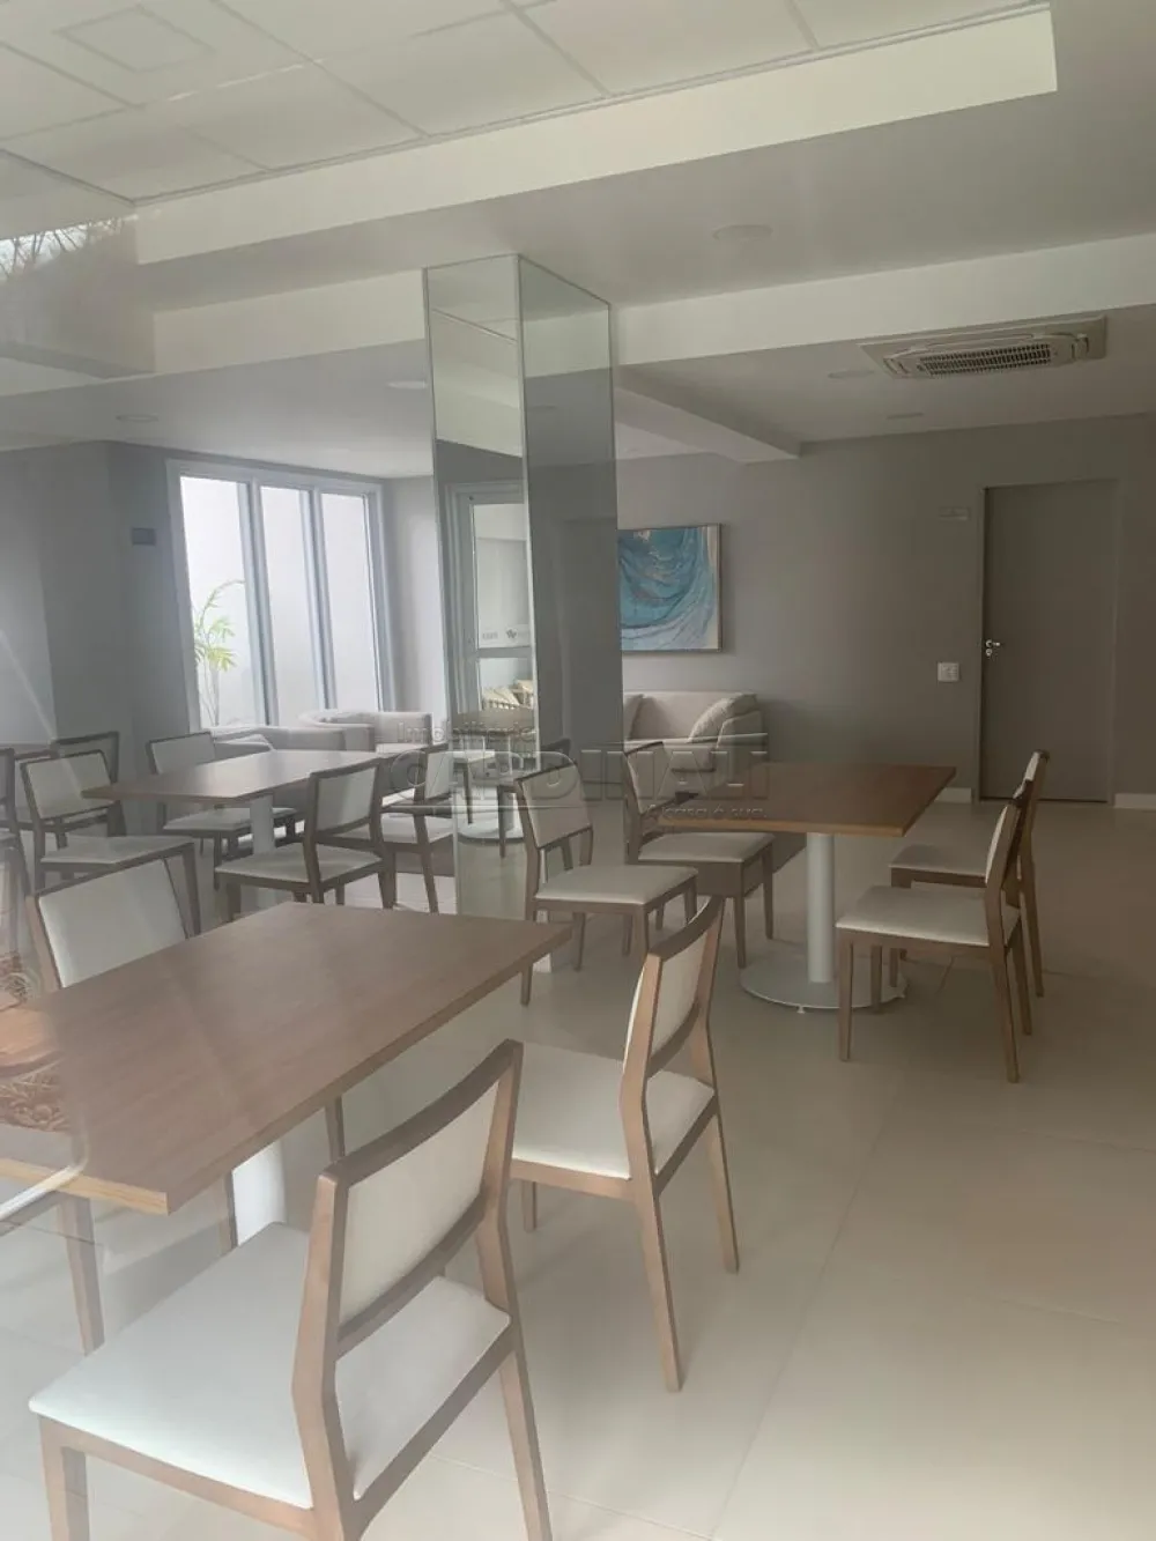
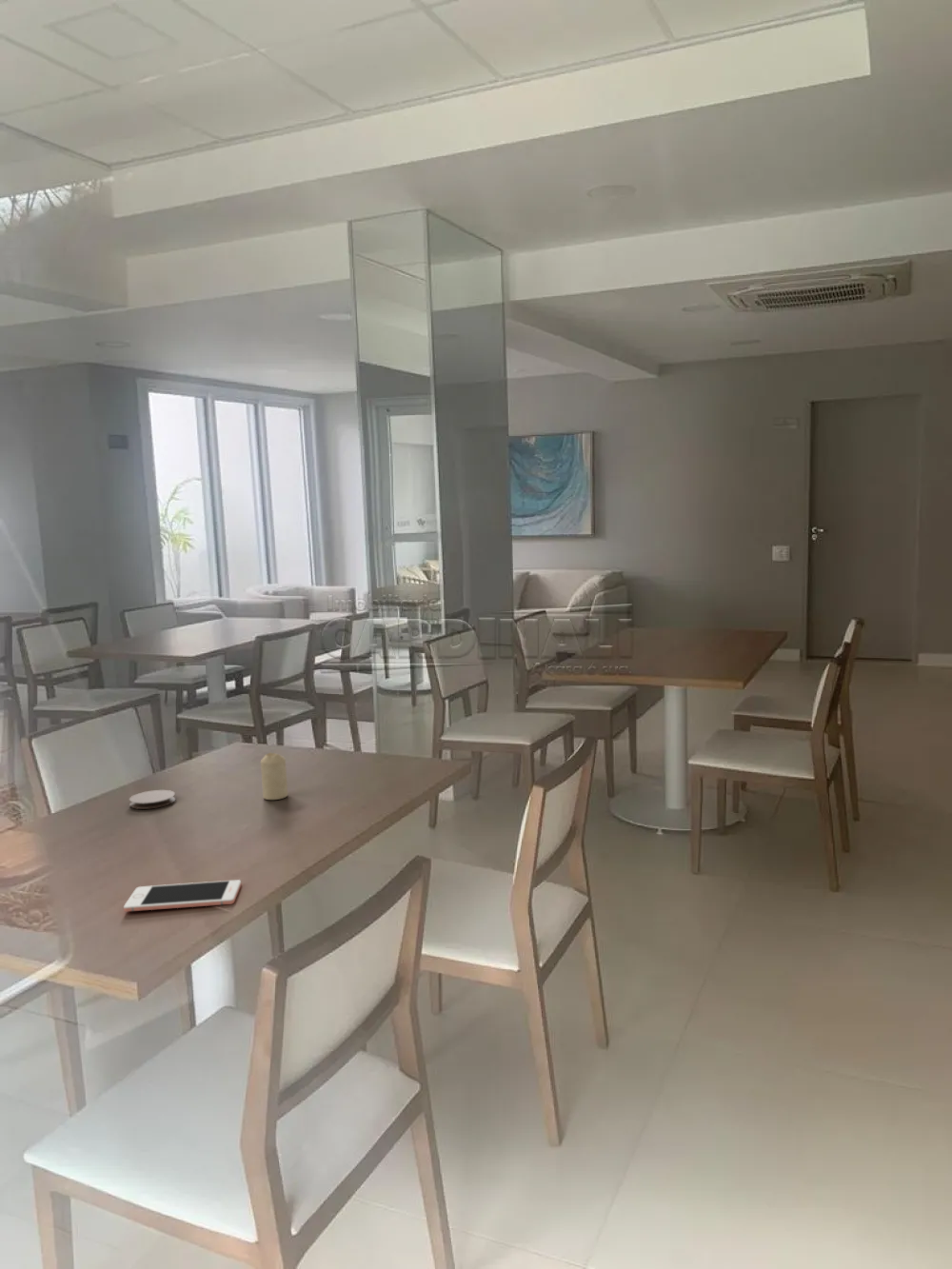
+ candle [260,752,288,801]
+ cell phone [123,879,242,913]
+ coaster [129,789,176,810]
